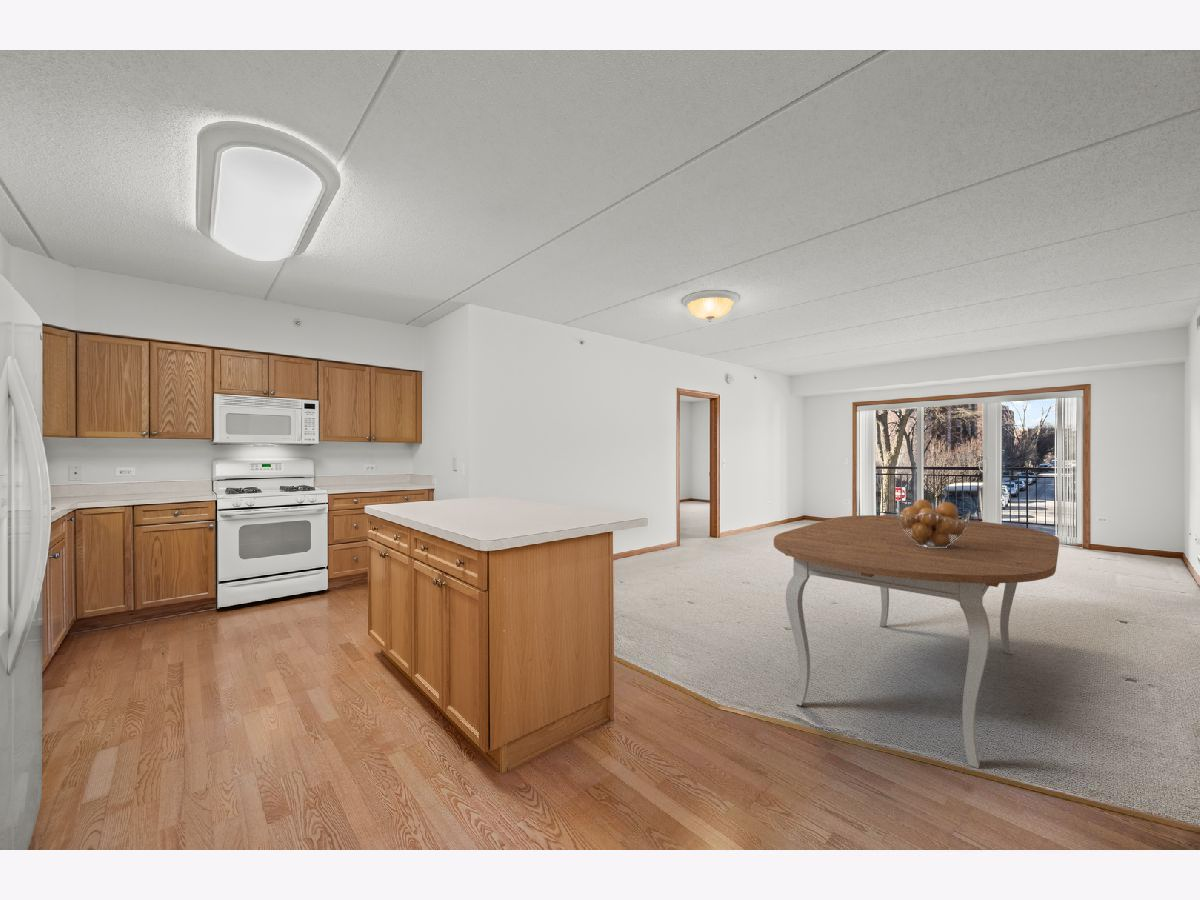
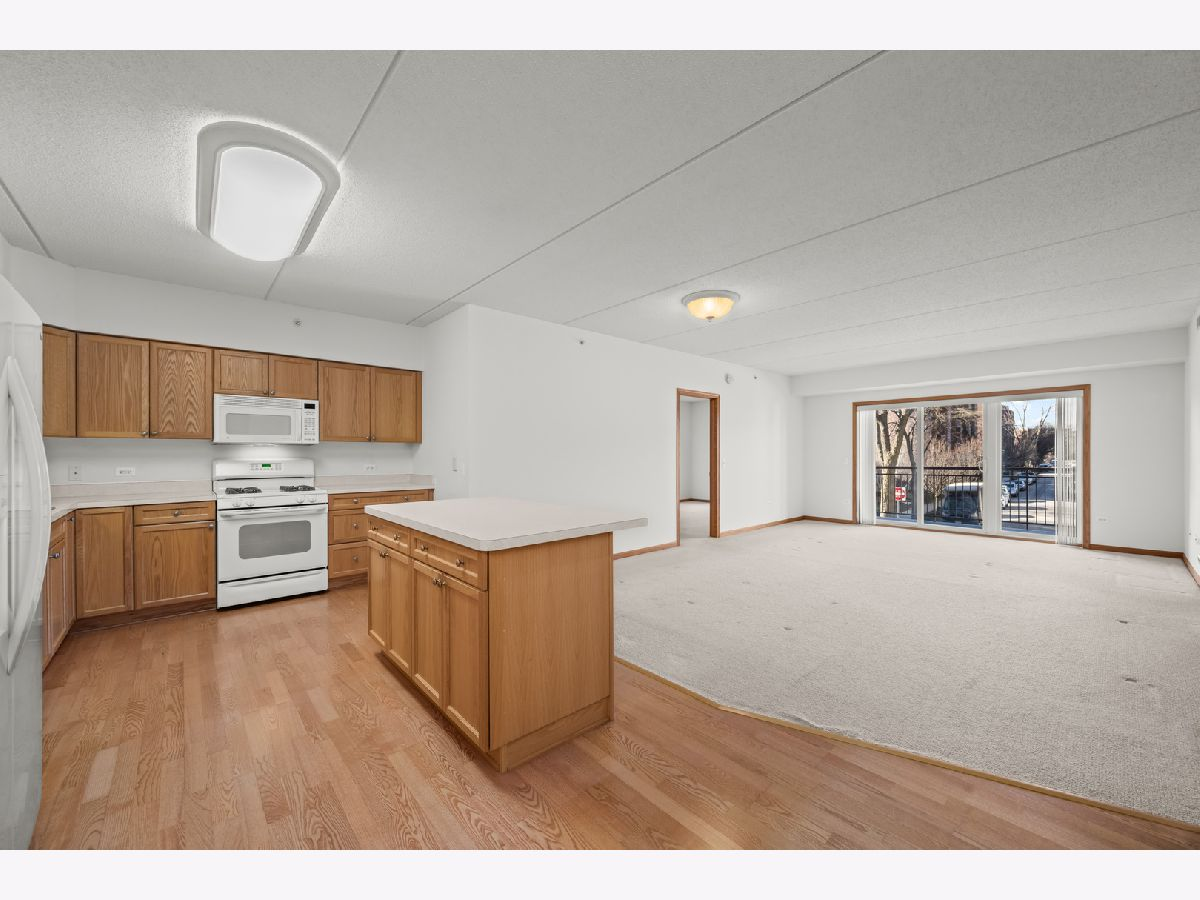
- fruit basket [895,498,972,548]
- dining table [773,514,1060,769]
